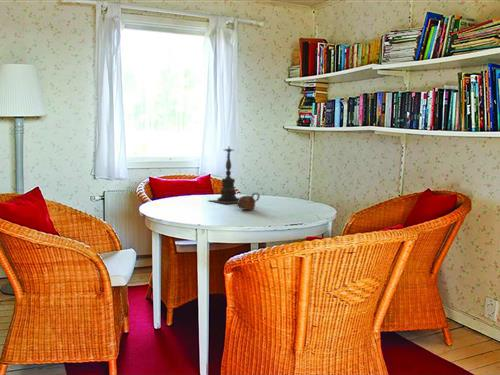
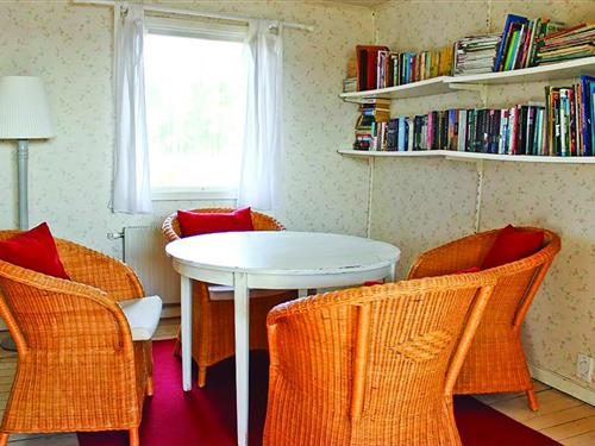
- candle holder [206,147,240,204]
- cup [236,192,261,211]
